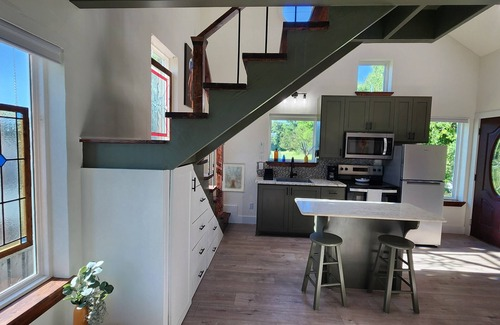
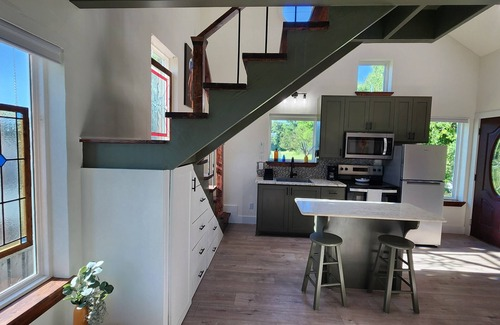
- picture frame [222,161,247,194]
